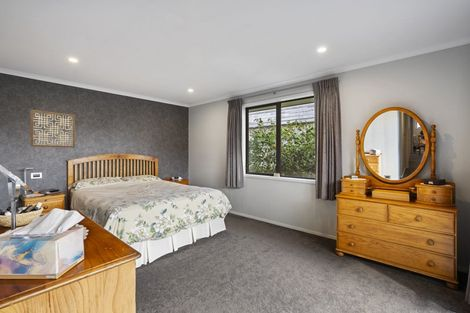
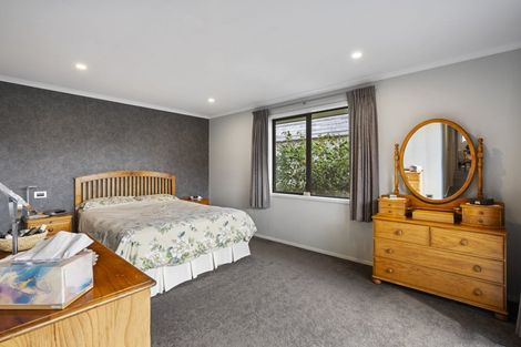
- wall art [29,109,76,149]
